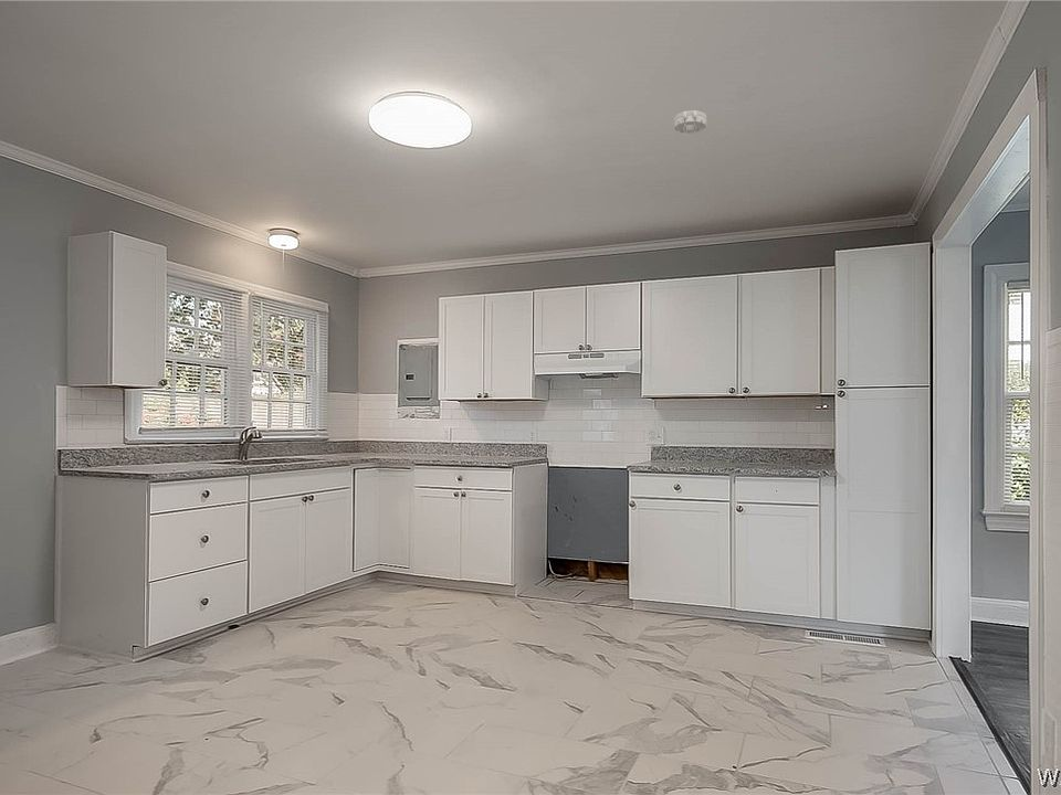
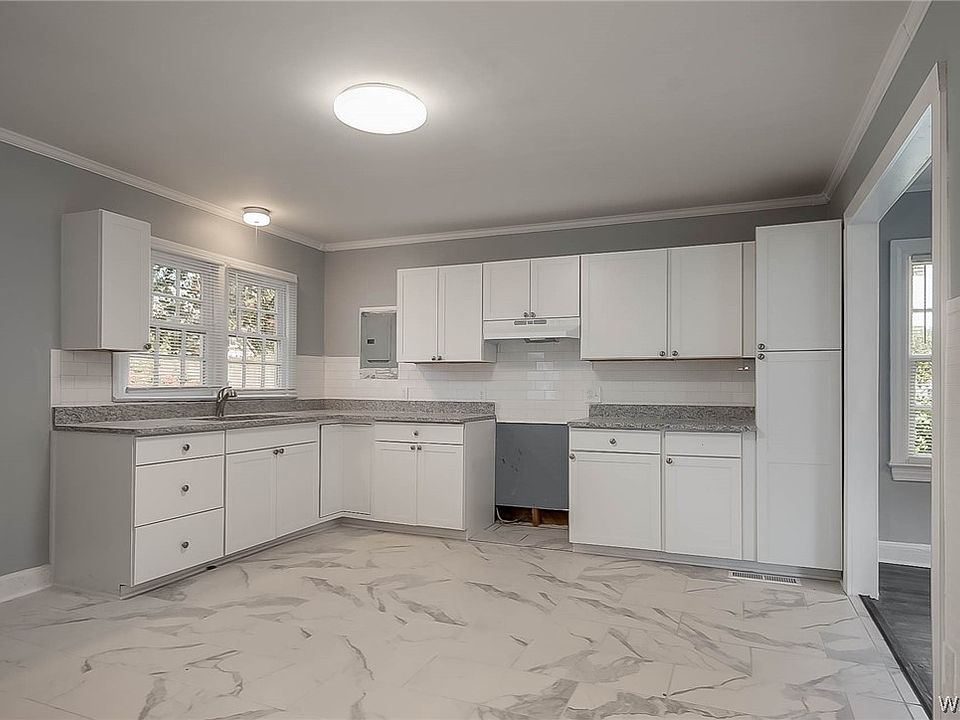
- smoke detector [673,109,707,135]
